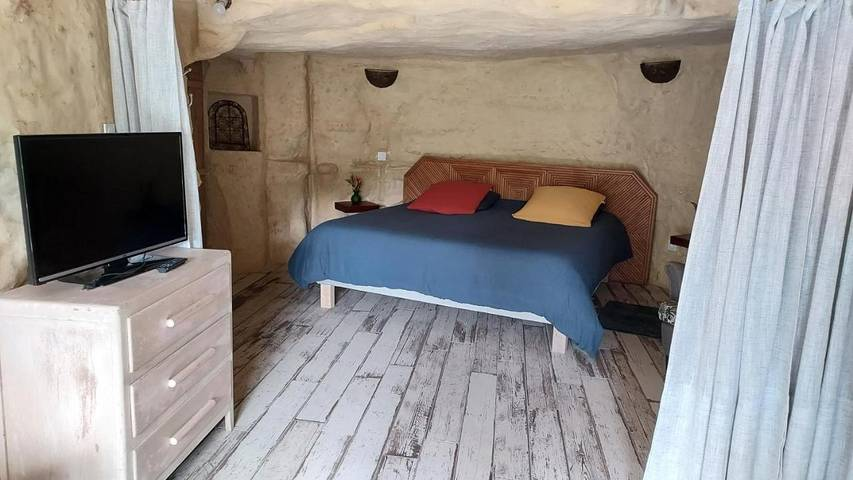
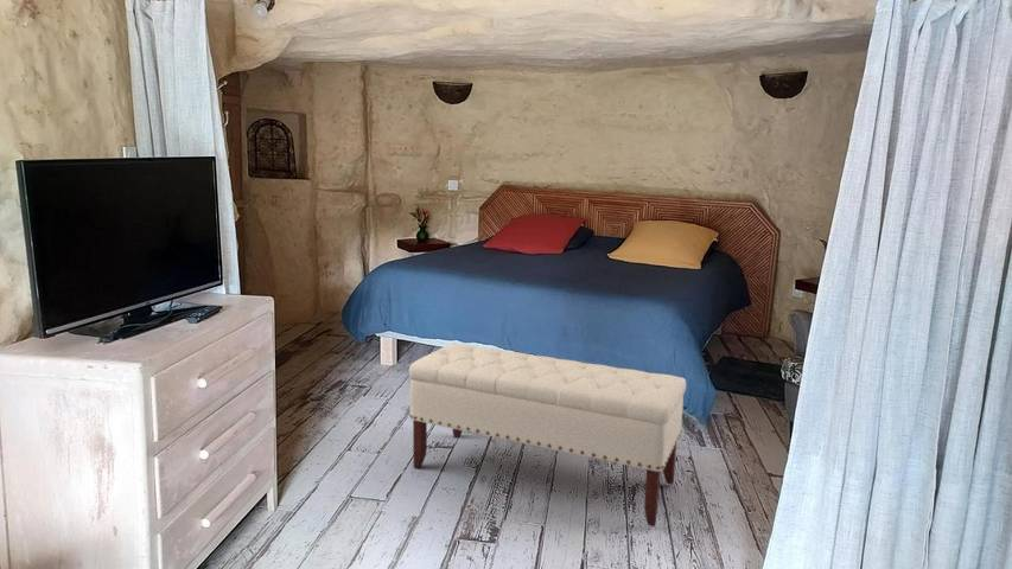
+ bench [408,343,687,528]
